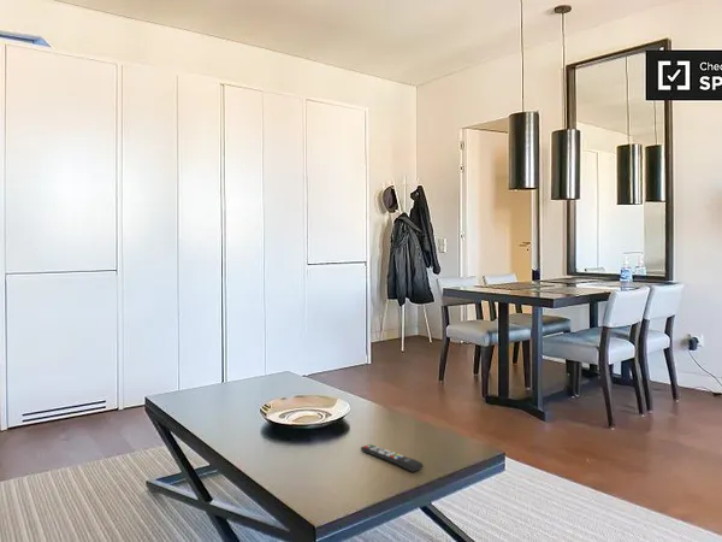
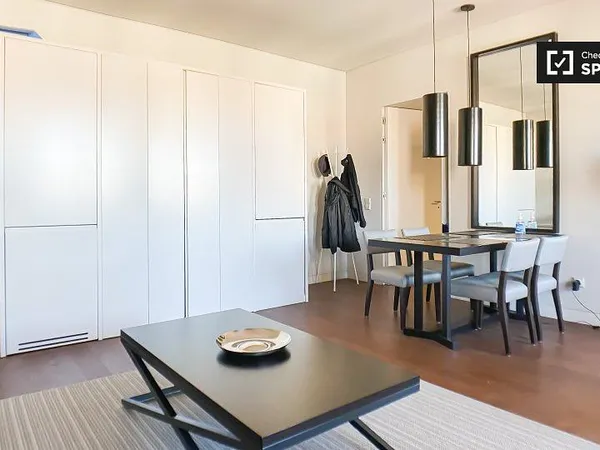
- remote control [360,443,425,473]
